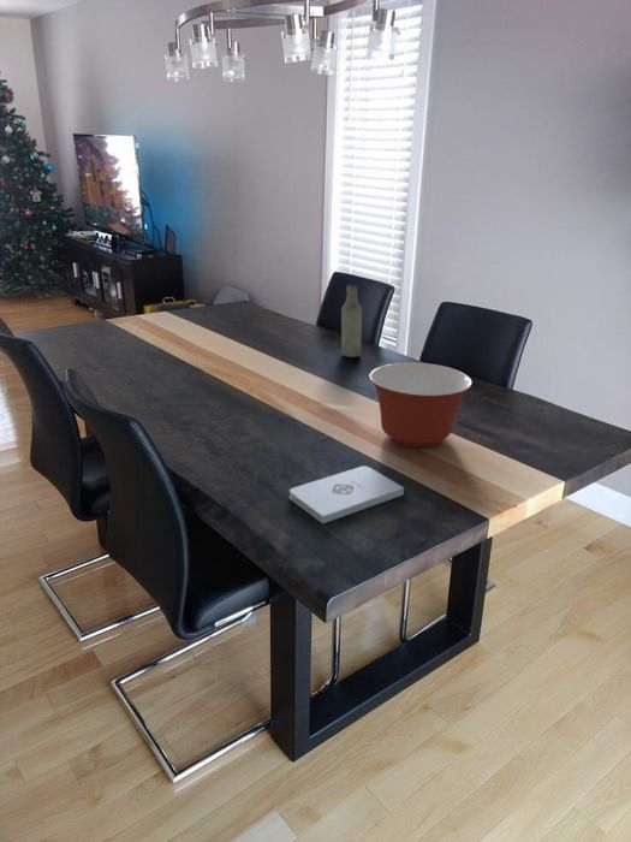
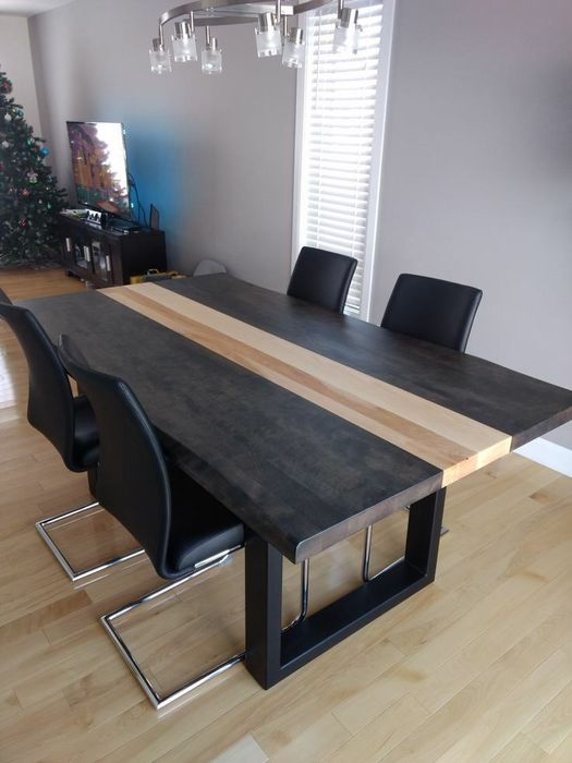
- notepad [288,466,405,524]
- mixing bowl [368,362,474,449]
- bottle [340,283,363,358]
